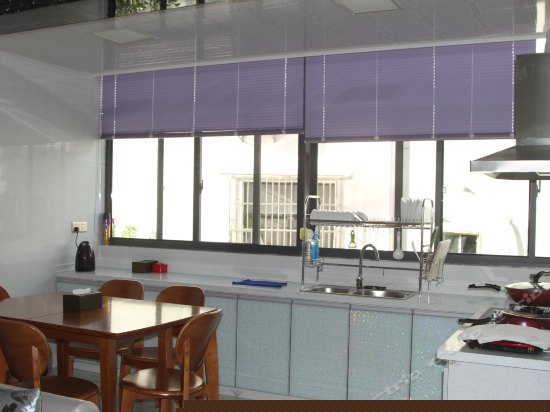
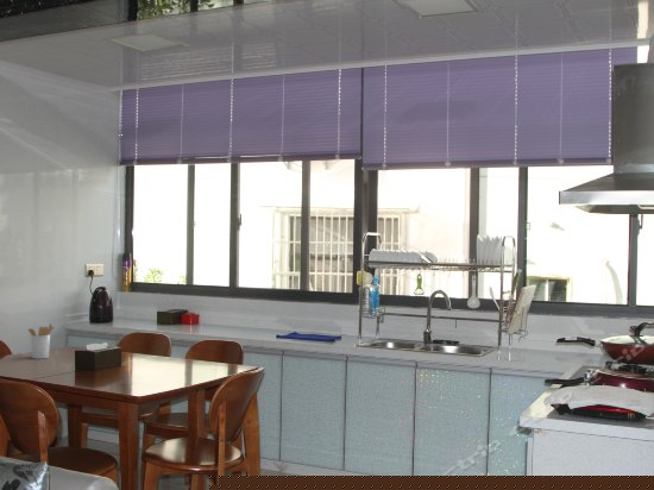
+ utensil holder [27,322,55,360]
